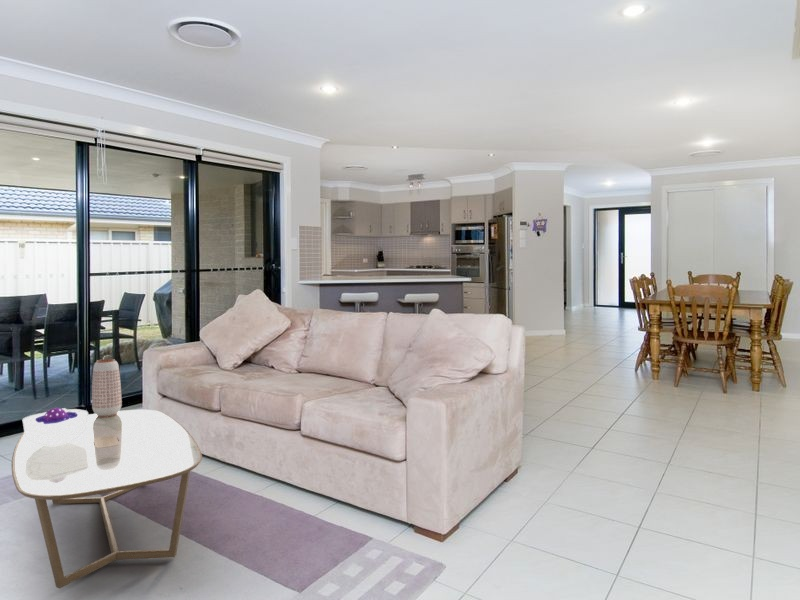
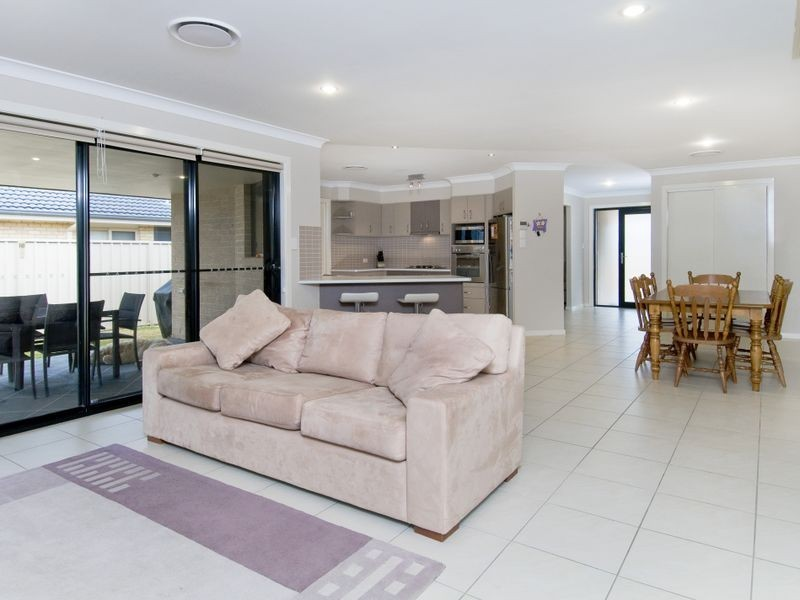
- planter [91,358,123,417]
- decorative bowl [21,407,89,446]
- coffee table [11,409,203,589]
